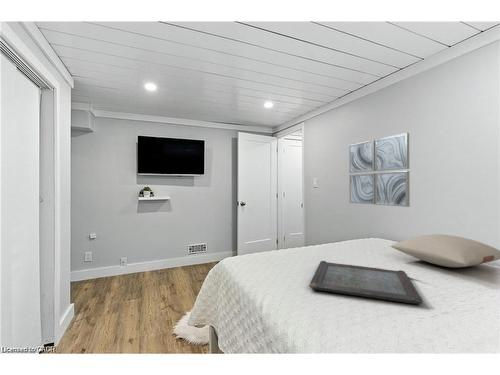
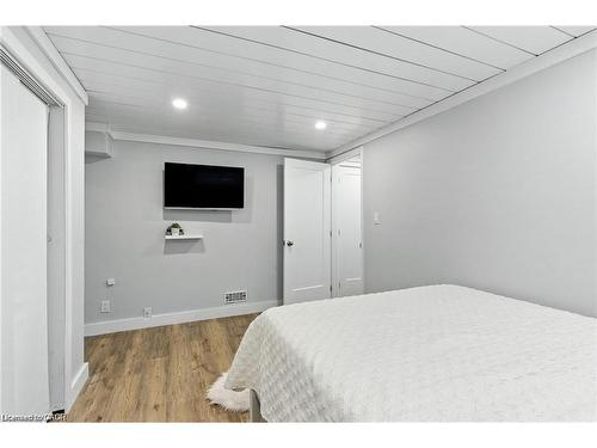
- pillow [389,233,500,268]
- serving tray [308,260,424,305]
- wall art [348,132,411,208]
